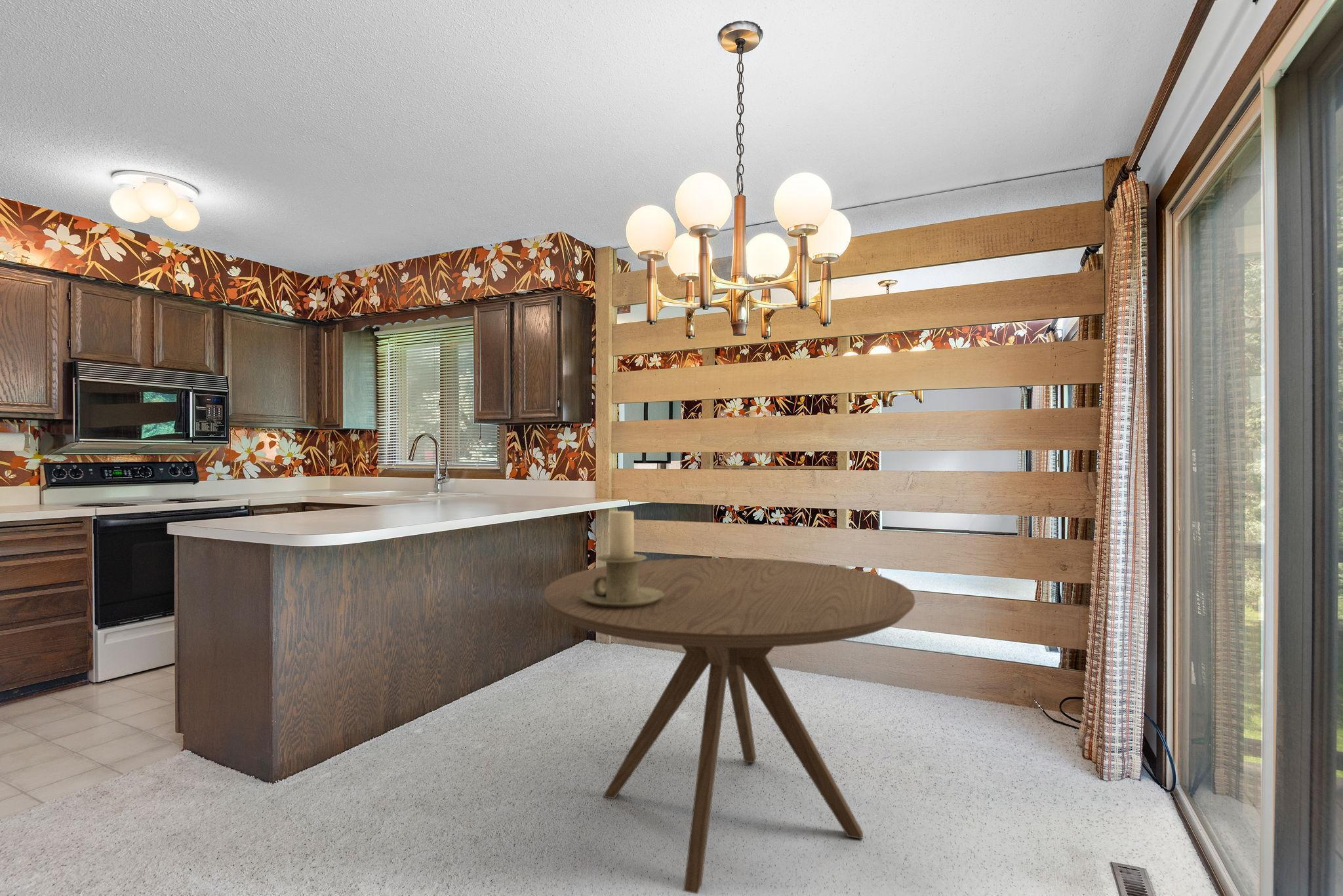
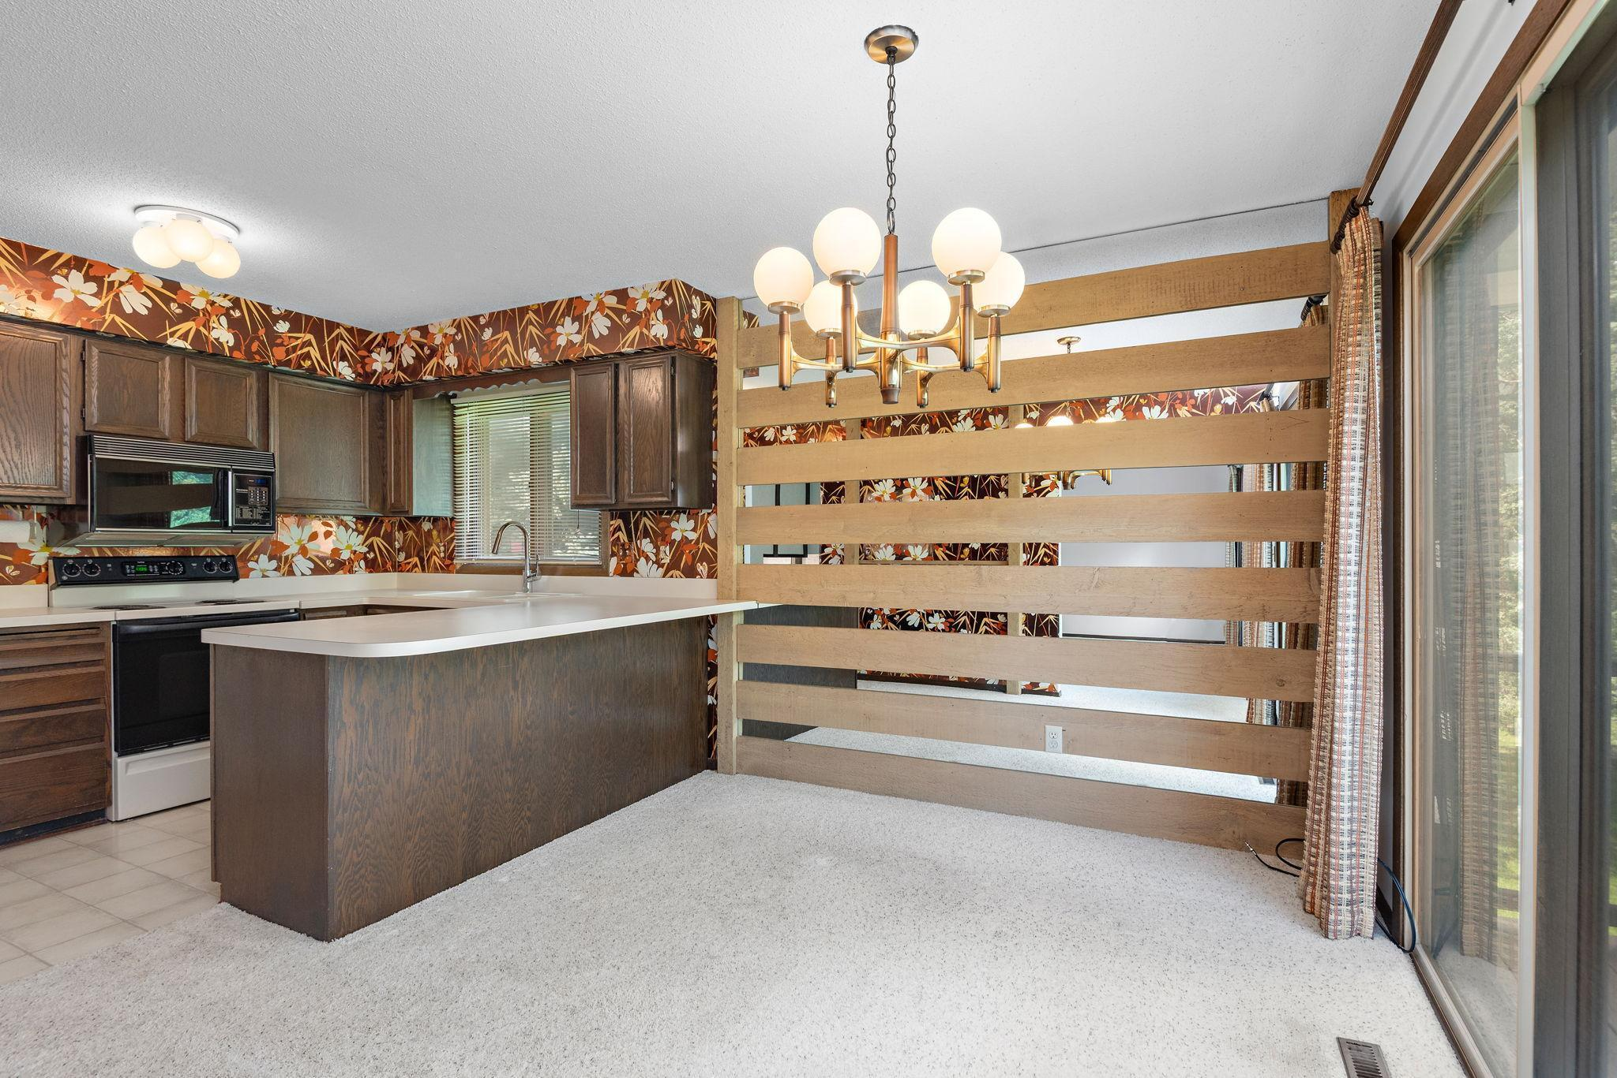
- candle holder [579,510,664,608]
- dining table [543,557,915,895]
